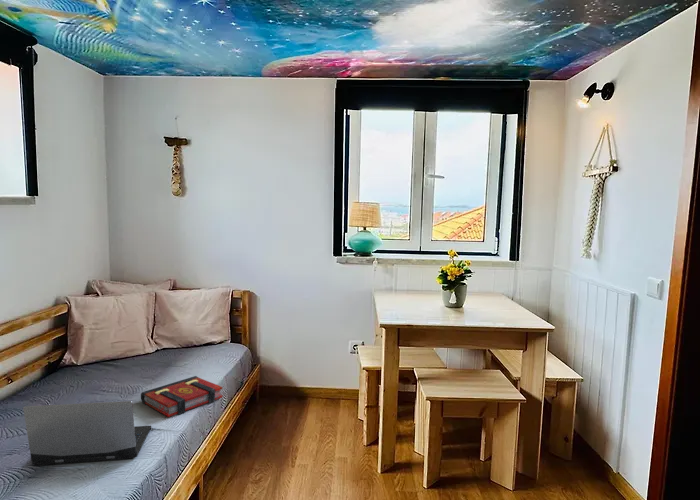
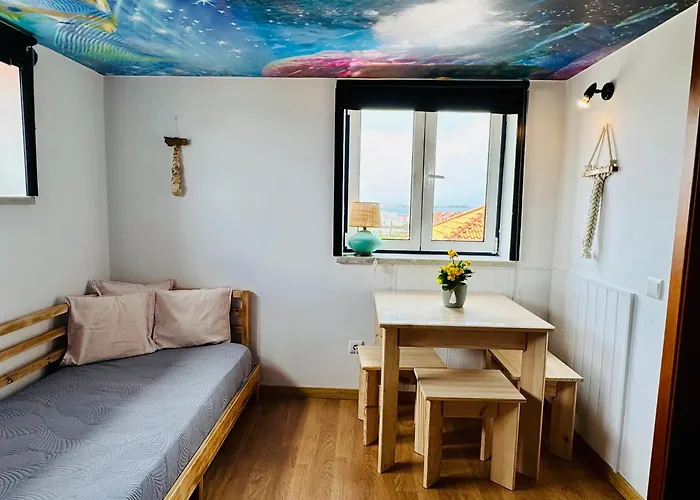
- laptop computer [22,400,152,466]
- book [140,375,224,418]
